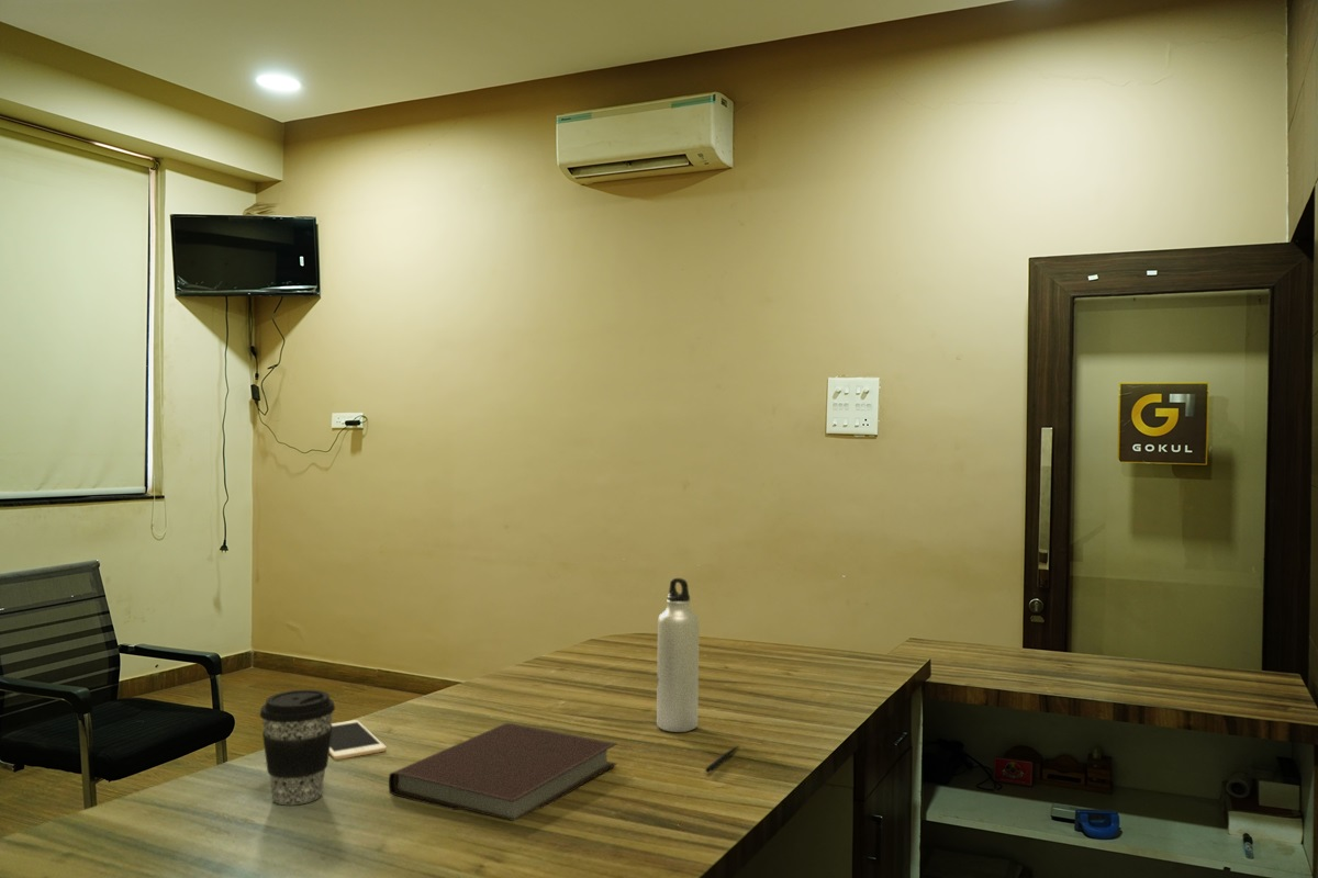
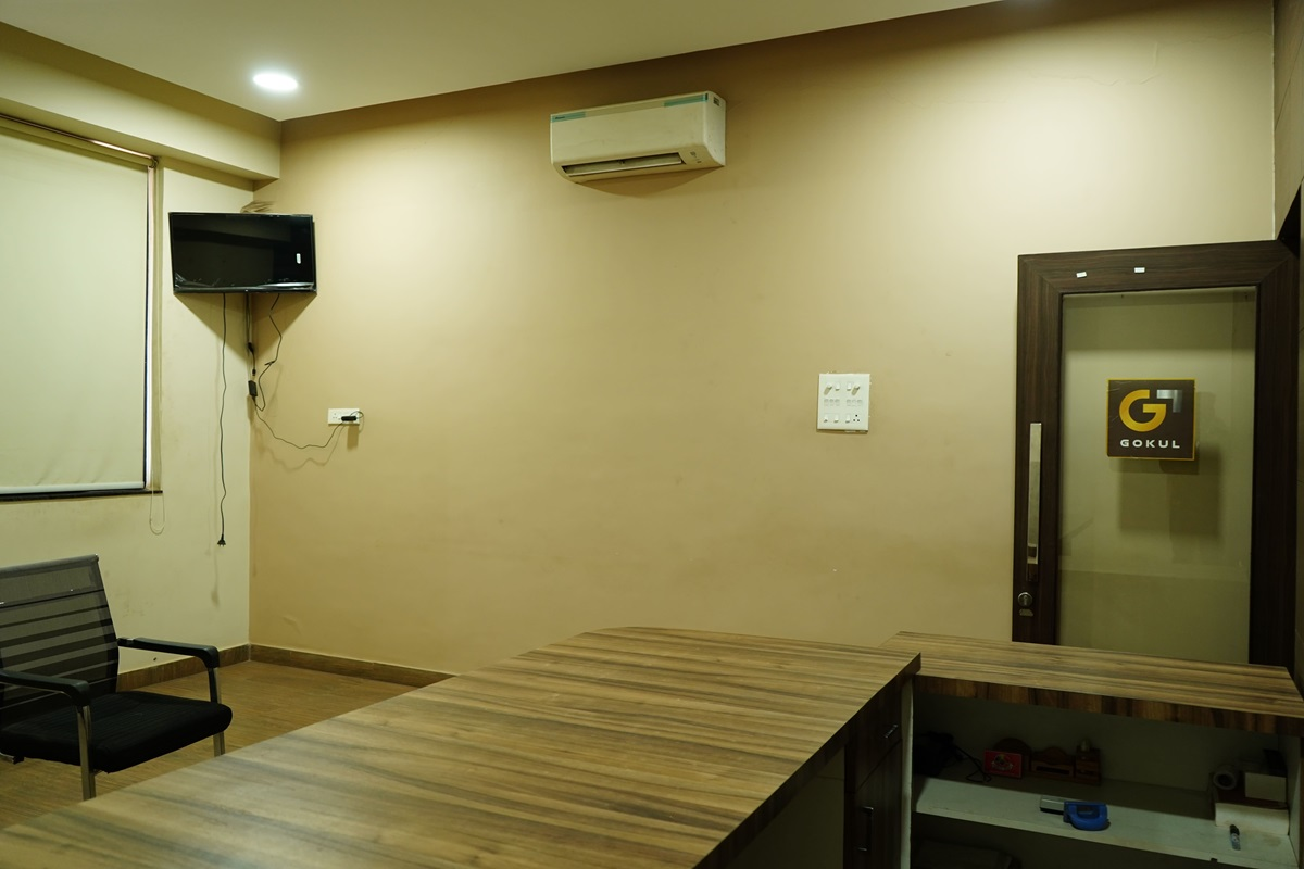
- pen [704,745,739,774]
- notebook [388,722,617,822]
- cell phone [328,719,388,761]
- water bottle [656,577,700,733]
- coffee cup [259,689,336,806]
